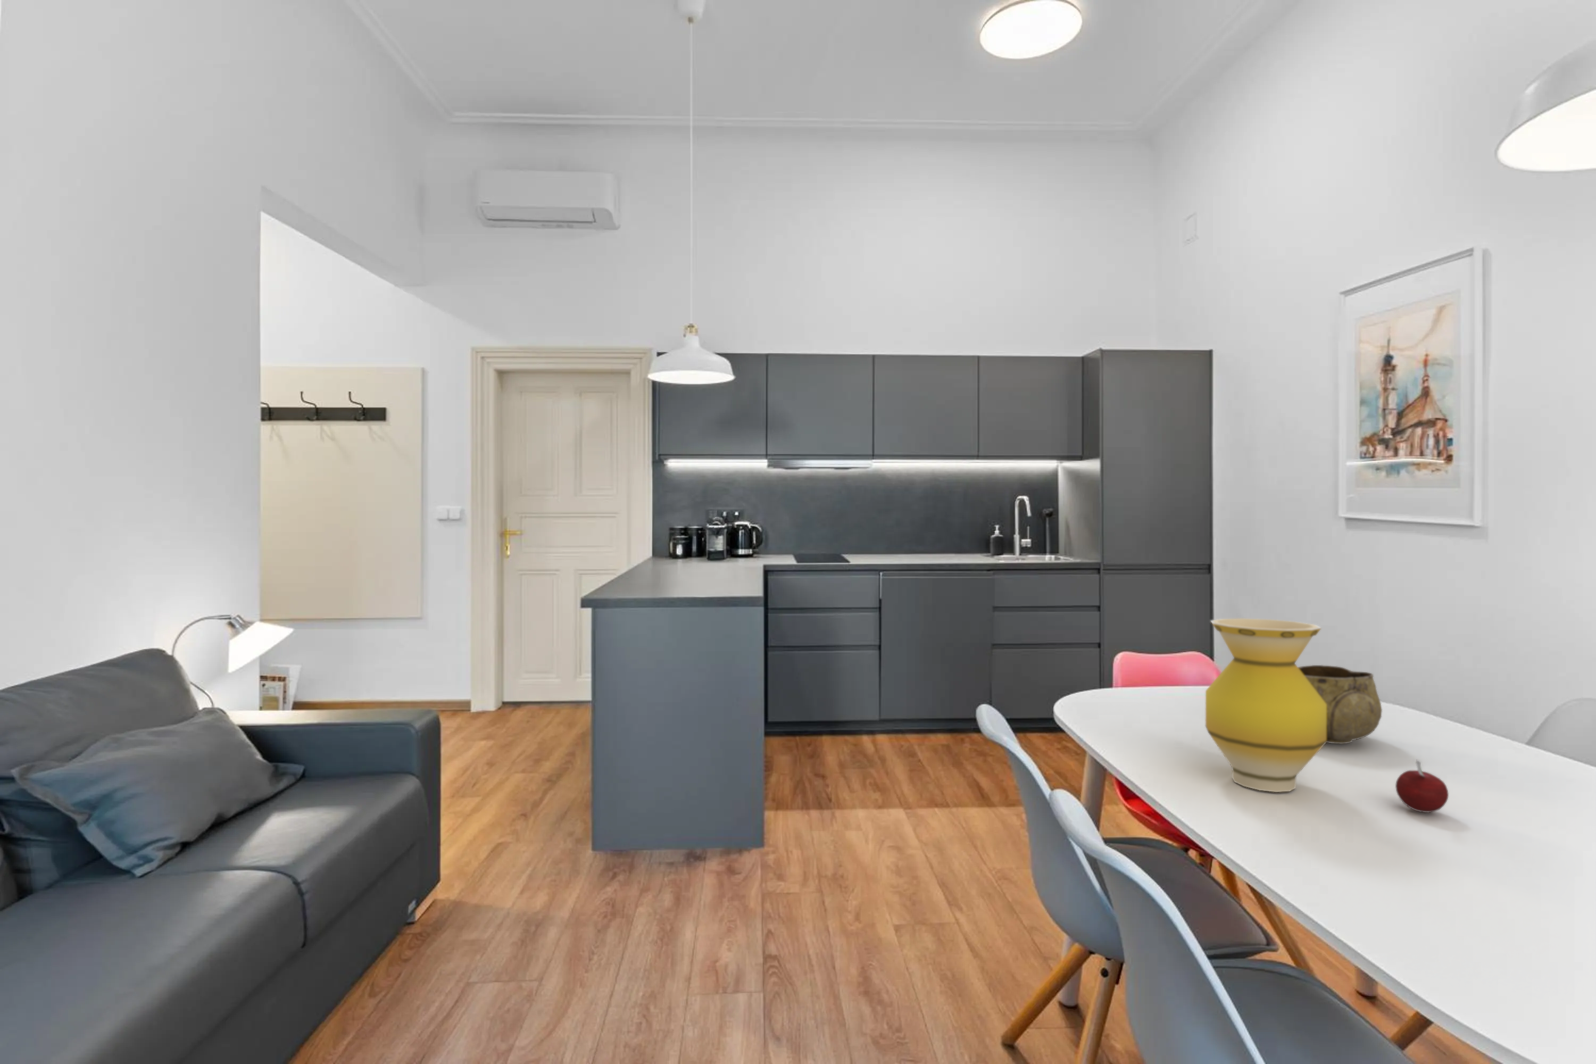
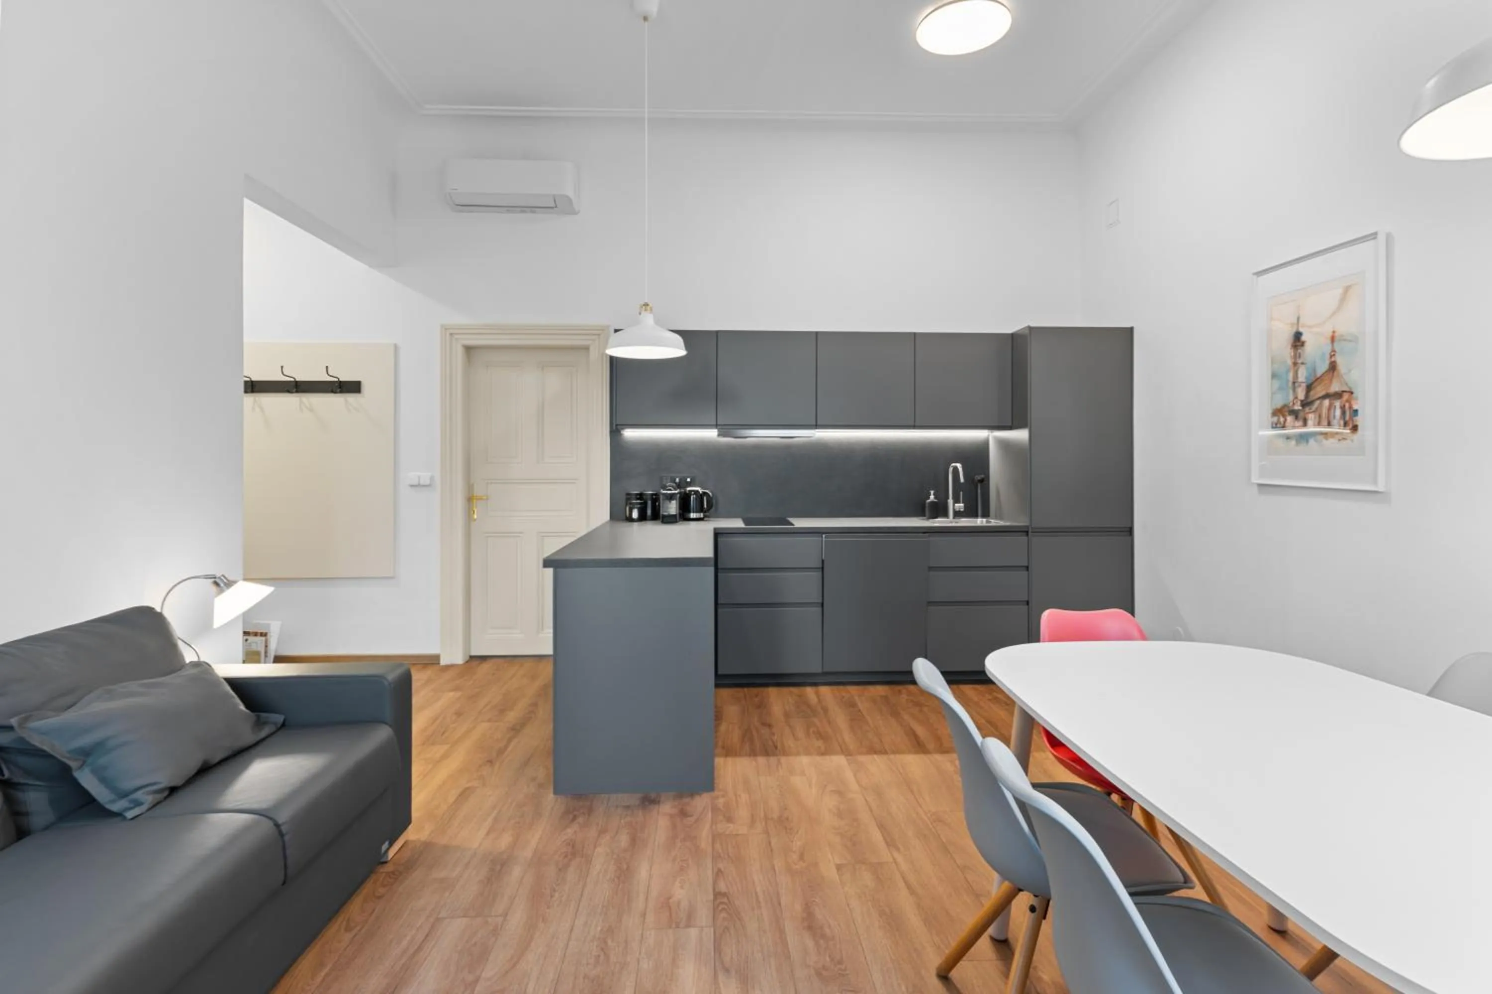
- vase [1205,618,1326,793]
- decorative bowl [1298,665,1382,745]
- fruit [1395,759,1449,813]
